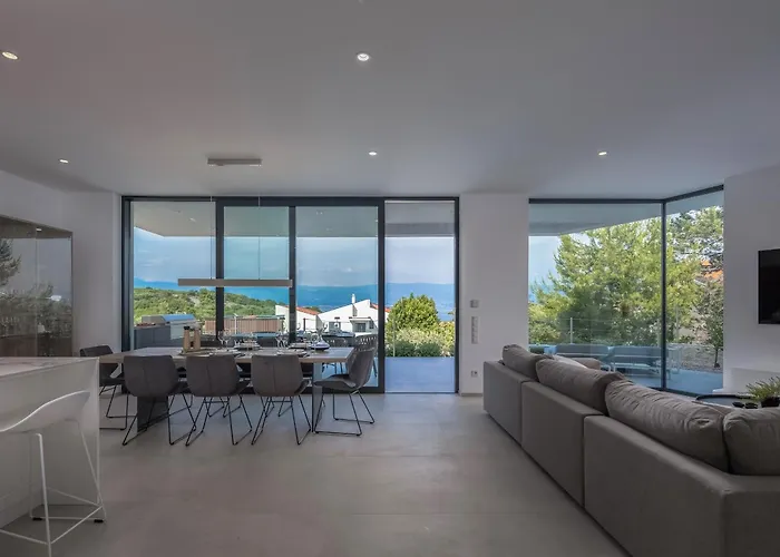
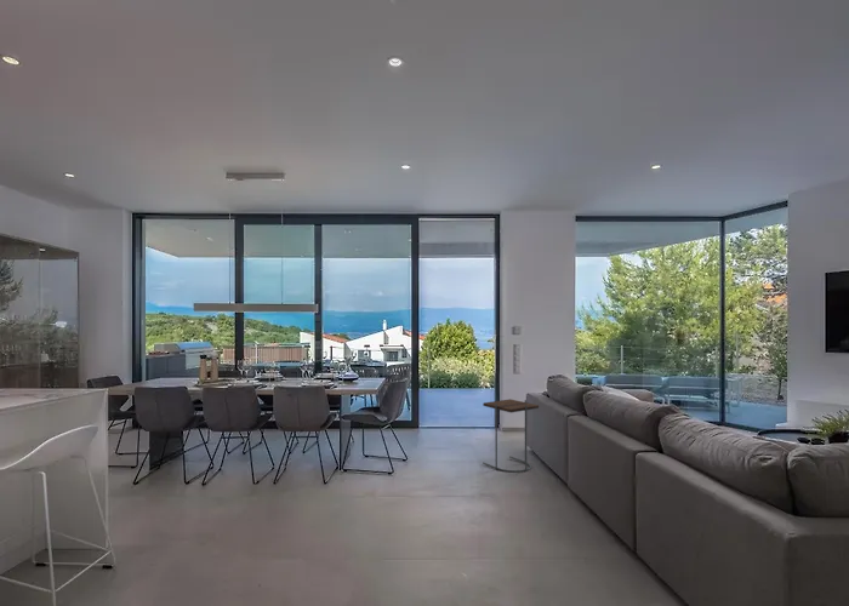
+ side table [482,398,540,474]
